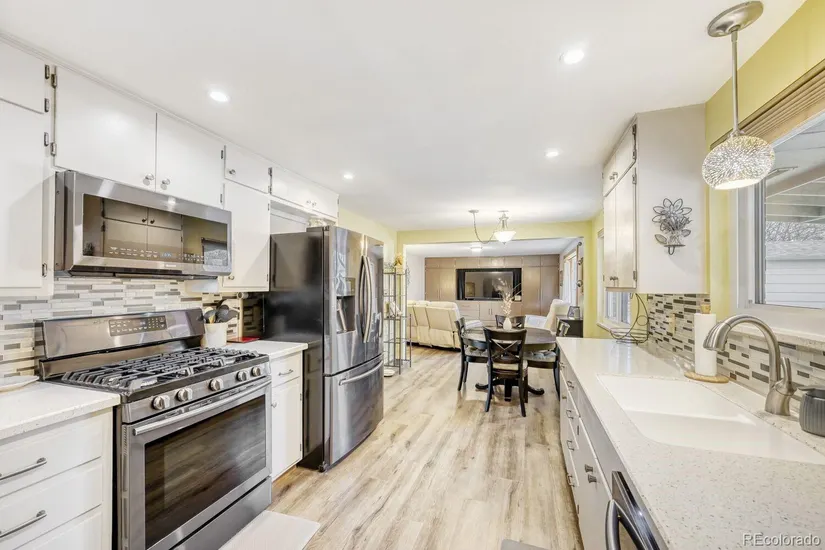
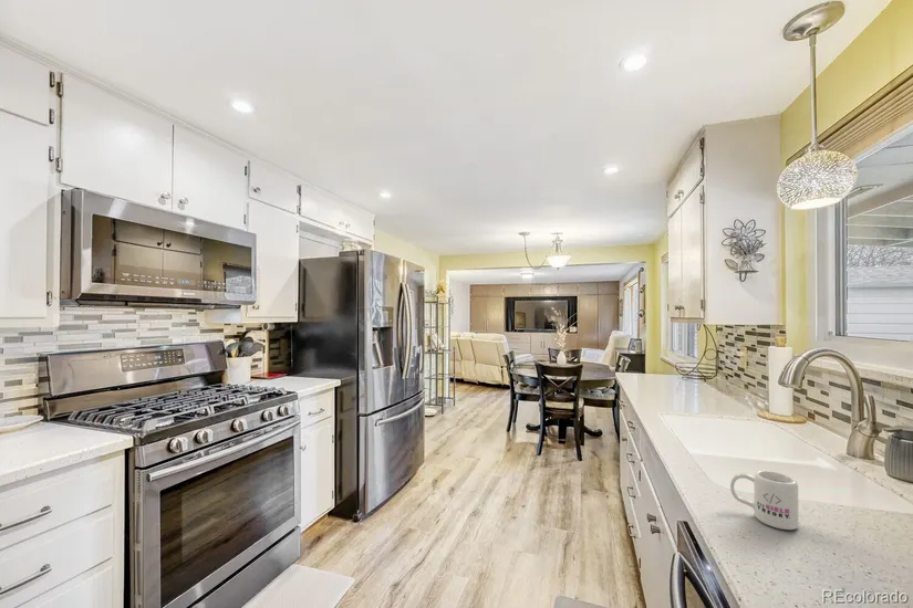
+ mug [729,470,800,531]
